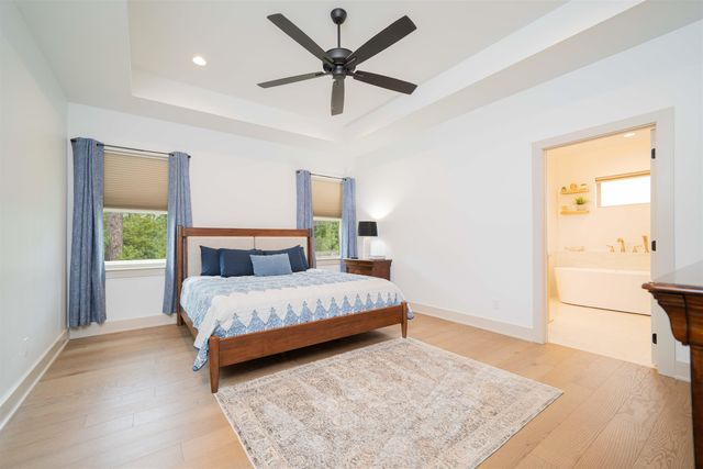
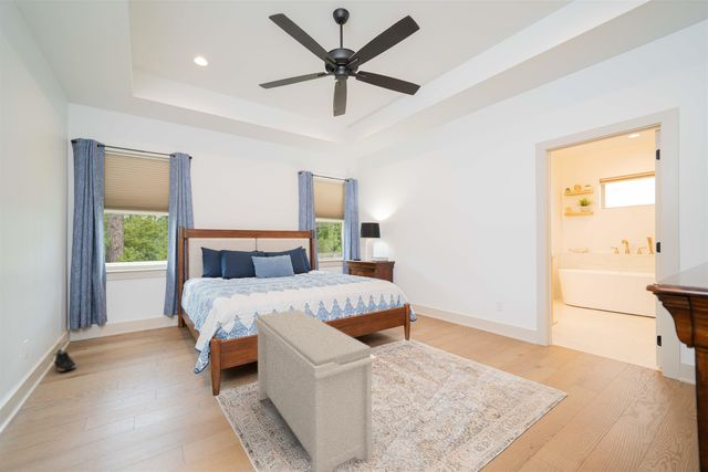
+ shoe [50,348,77,373]
+ bench [253,308,378,472]
